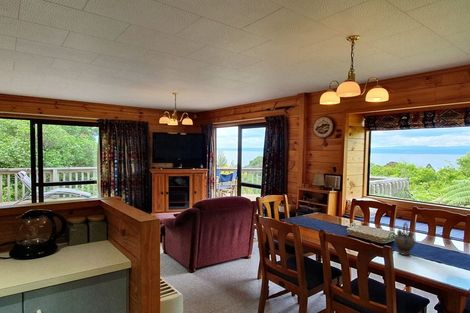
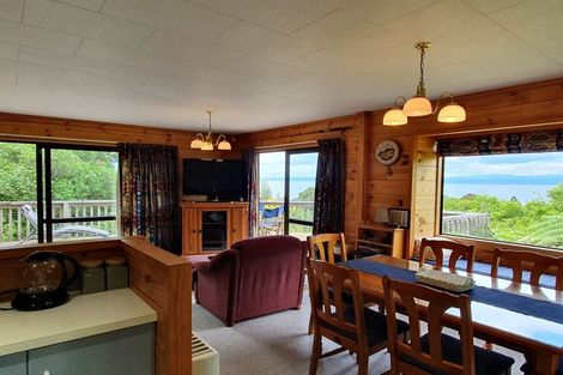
- teapot [393,222,416,256]
